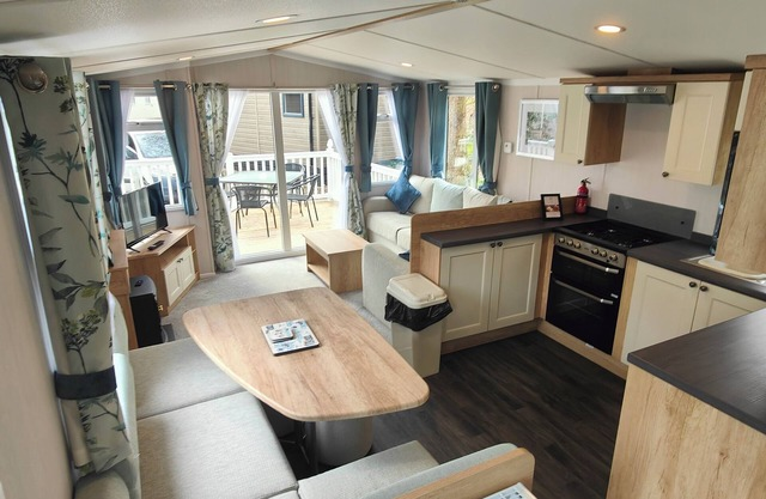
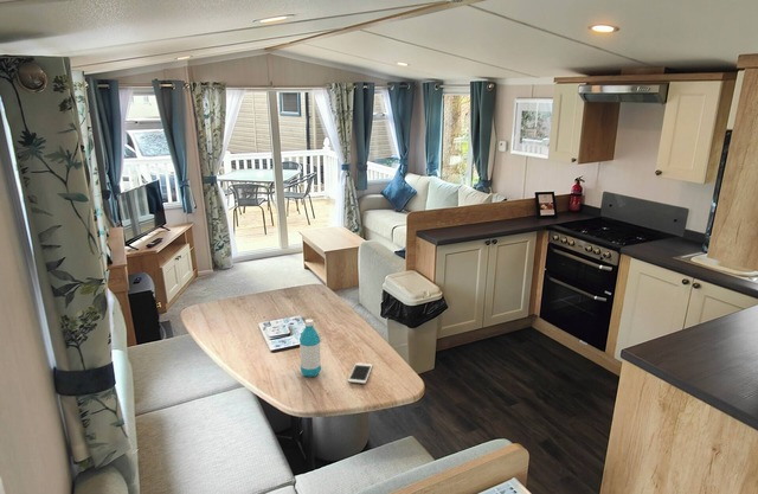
+ cell phone [347,361,374,385]
+ water bottle [298,317,322,377]
